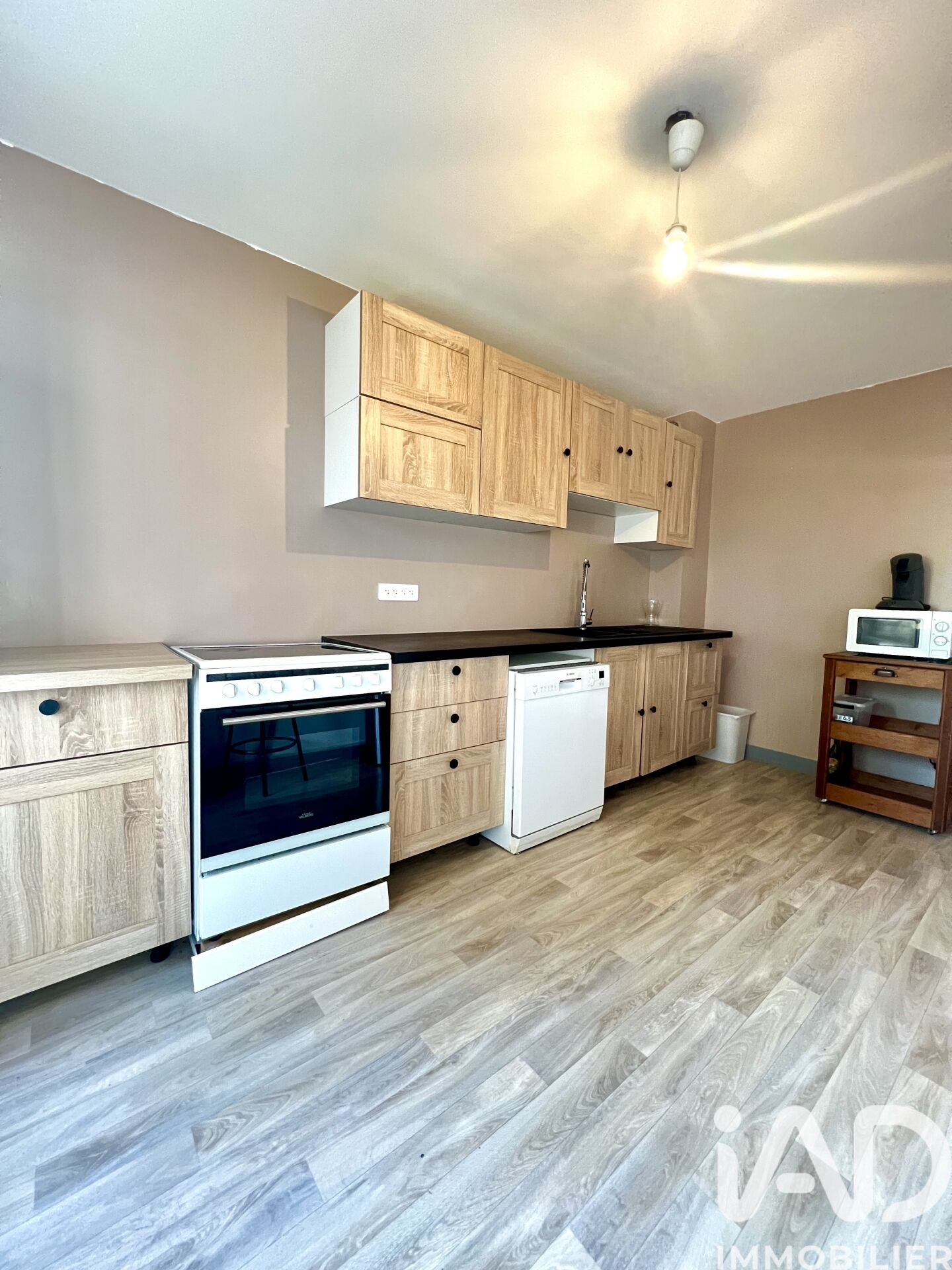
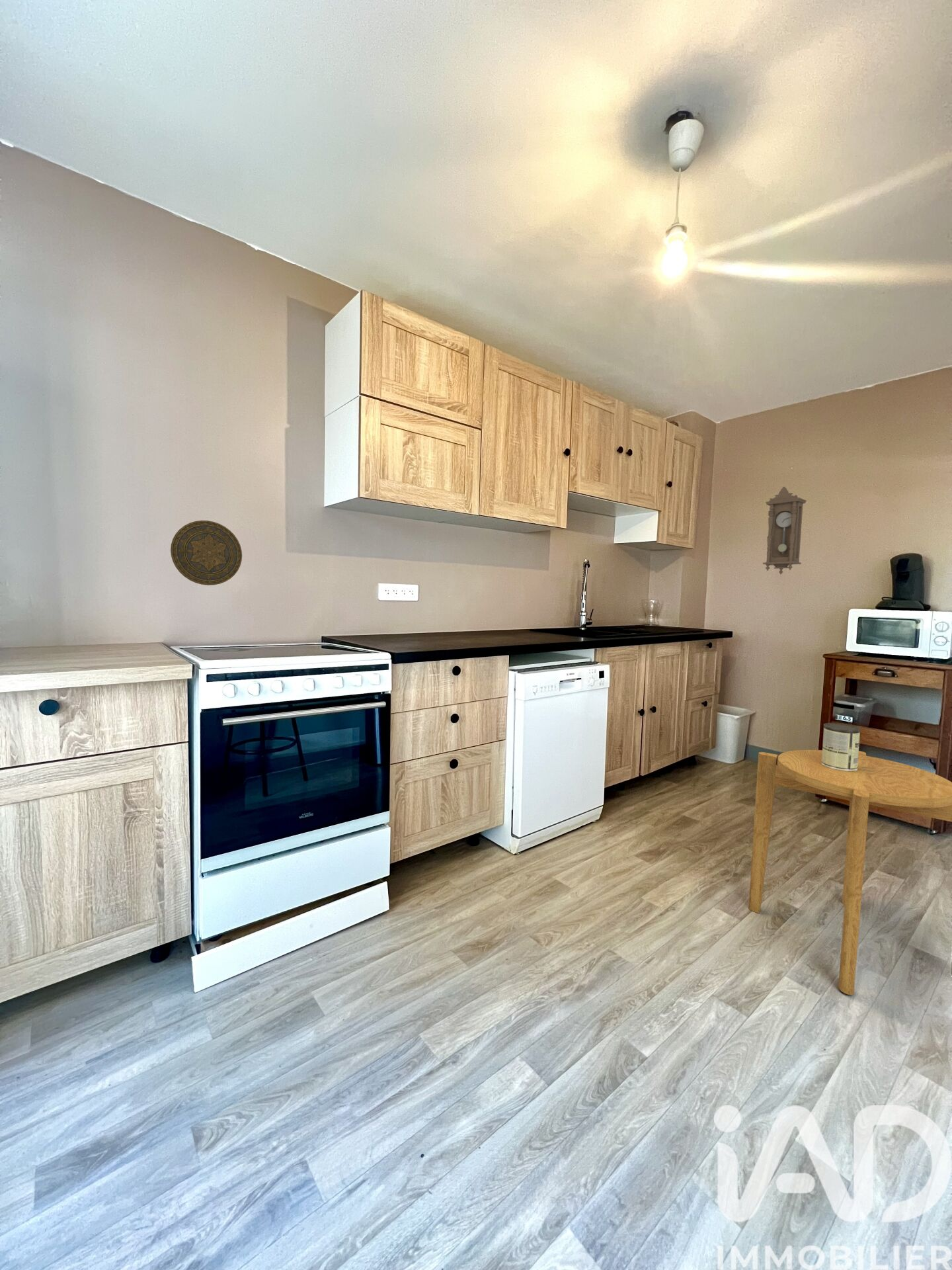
+ decorative plate [170,520,243,586]
+ pendulum clock [762,486,807,575]
+ coffee can [821,722,861,771]
+ side table [748,749,952,995]
